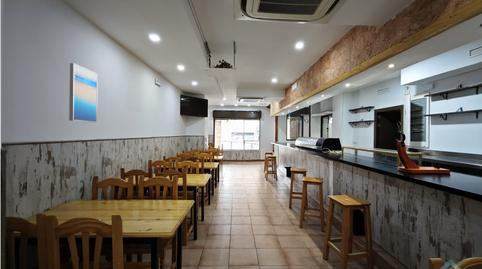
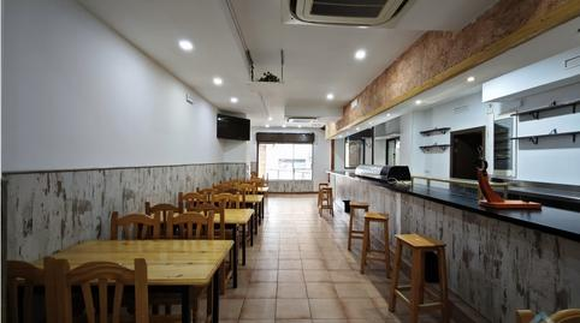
- wall art [68,62,99,124]
